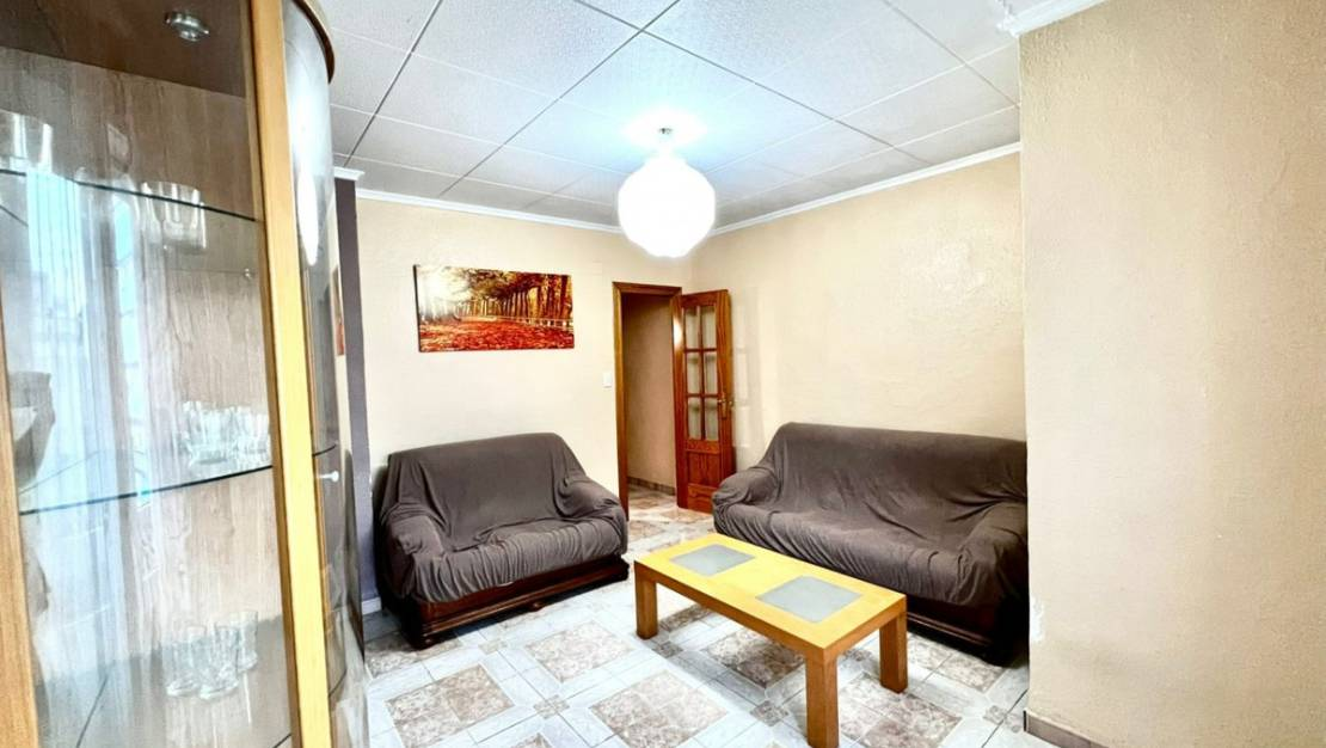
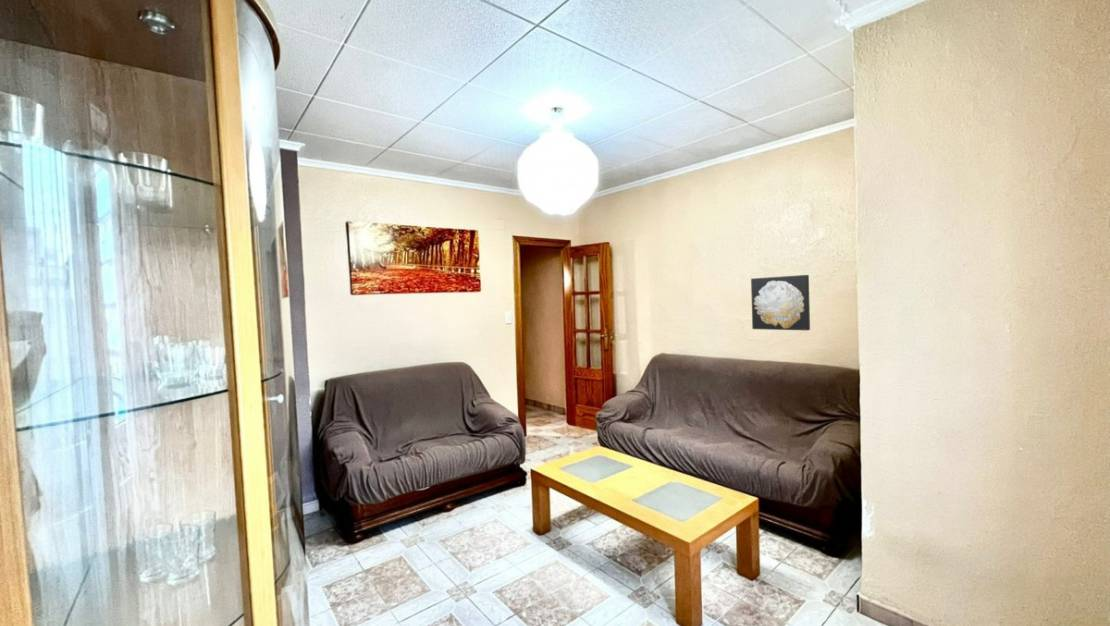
+ wall art [750,274,811,331]
